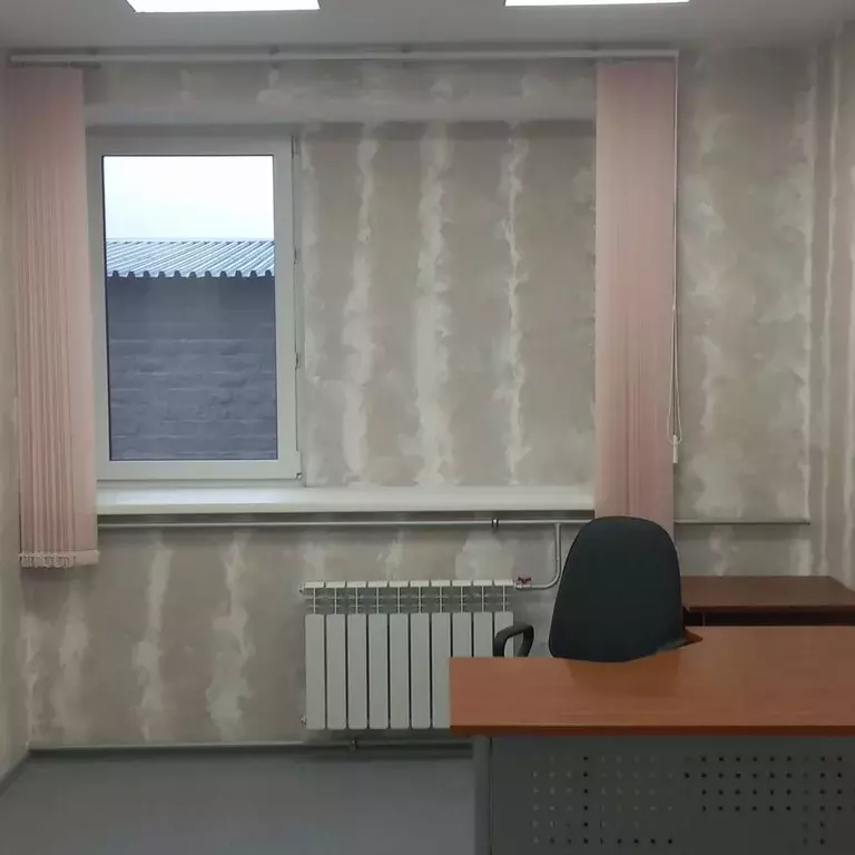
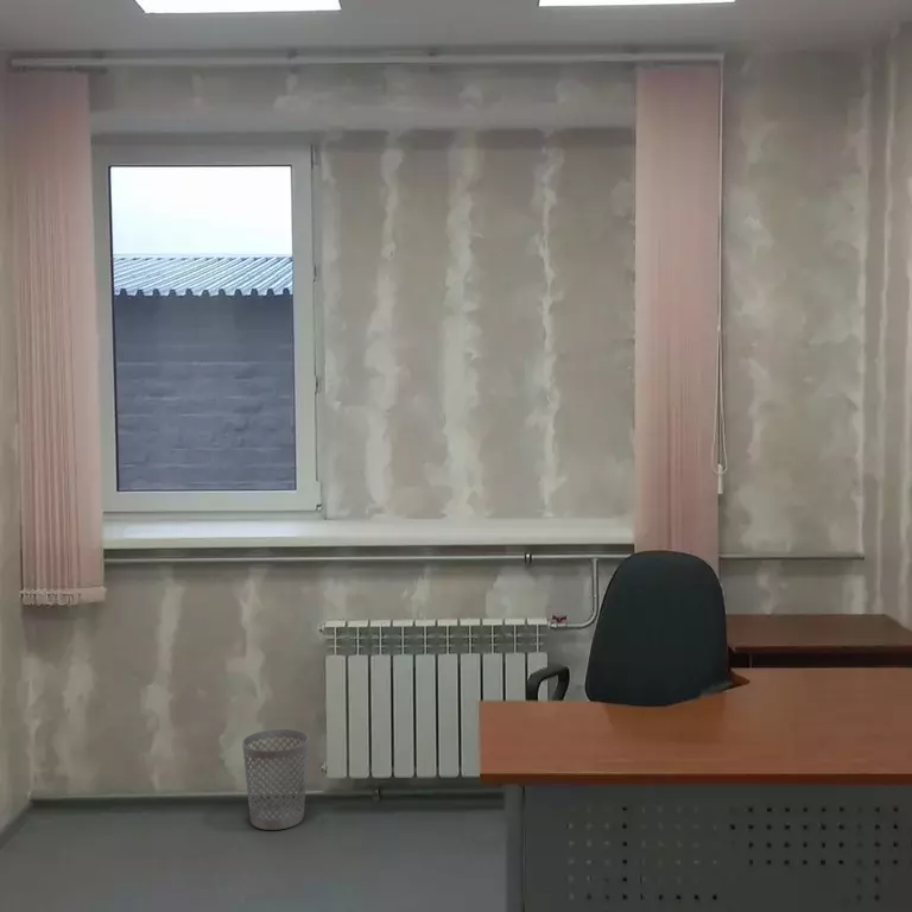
+ wastebasket [241,728,310,831]
